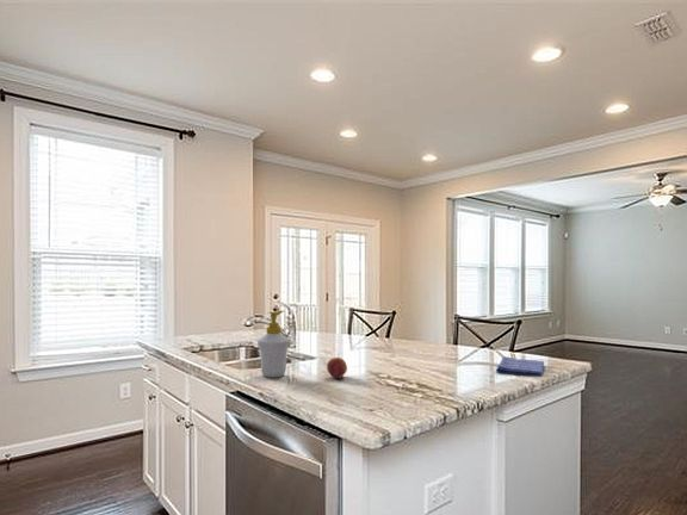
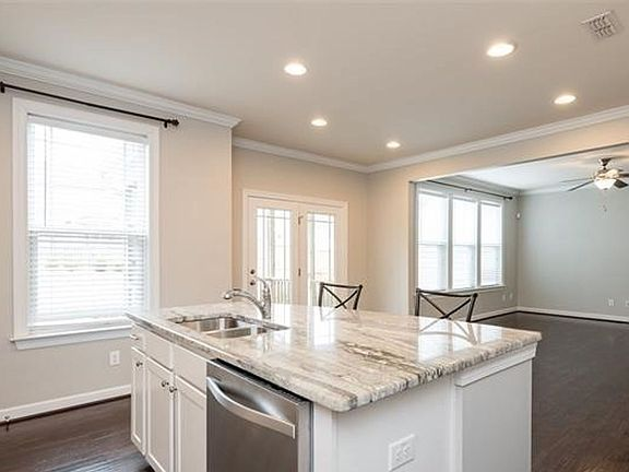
- soap bottle [255,310,291,379]
- fruit [326,356,348,379]
- dish towel [495,355,545,378]
